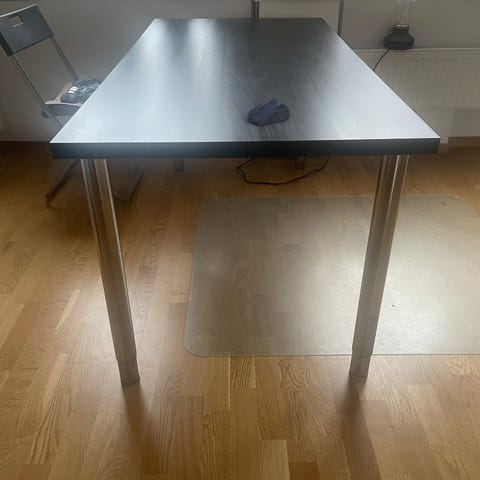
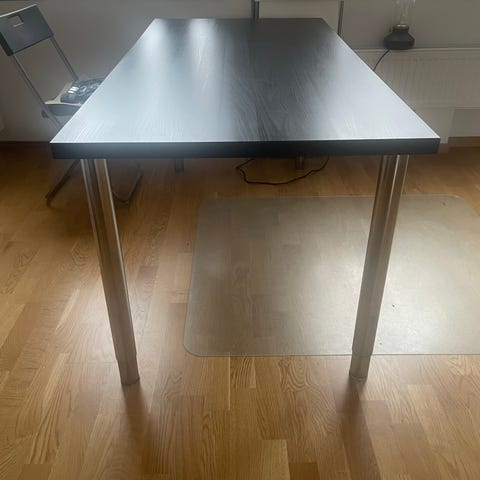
- computer mouse [247,99,290,127]
